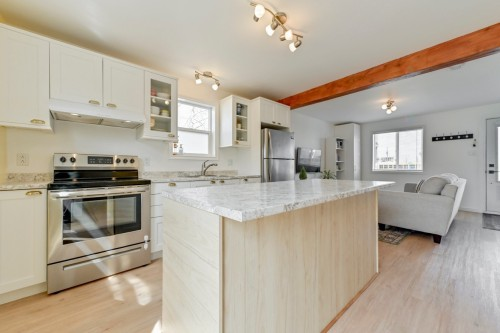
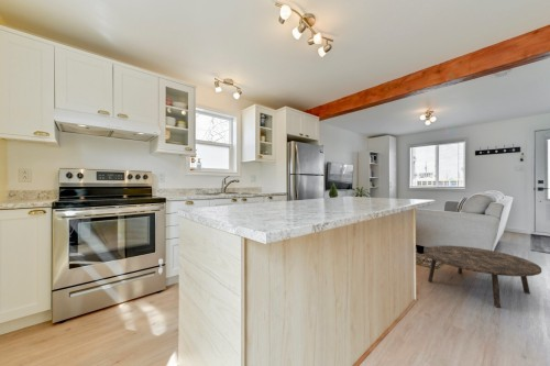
+ coffee table [422,245,542,309]
